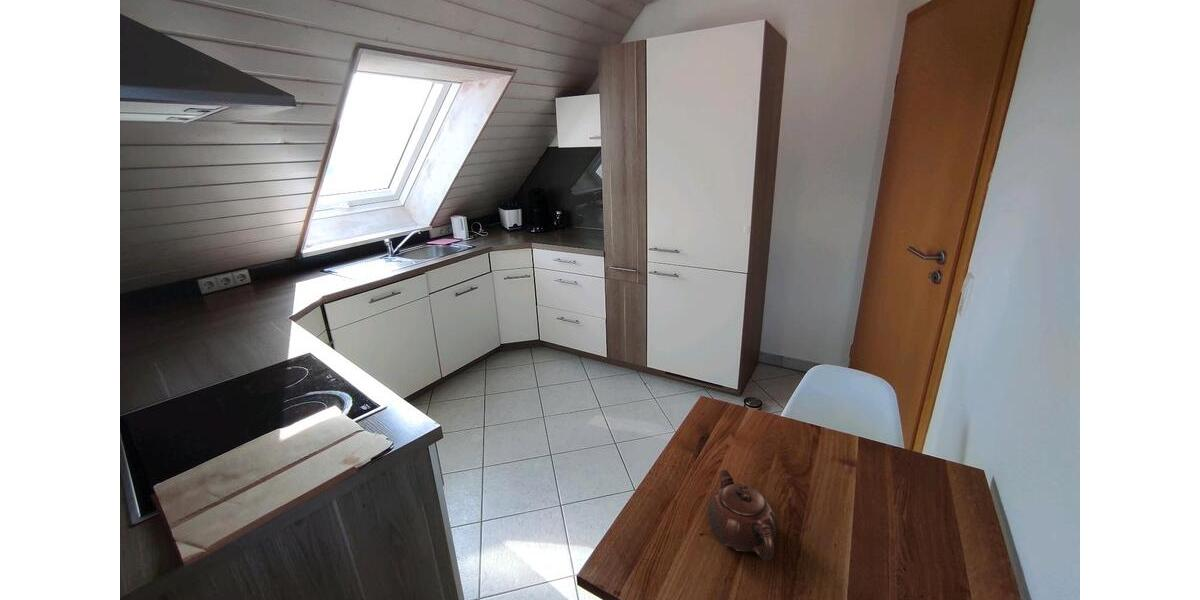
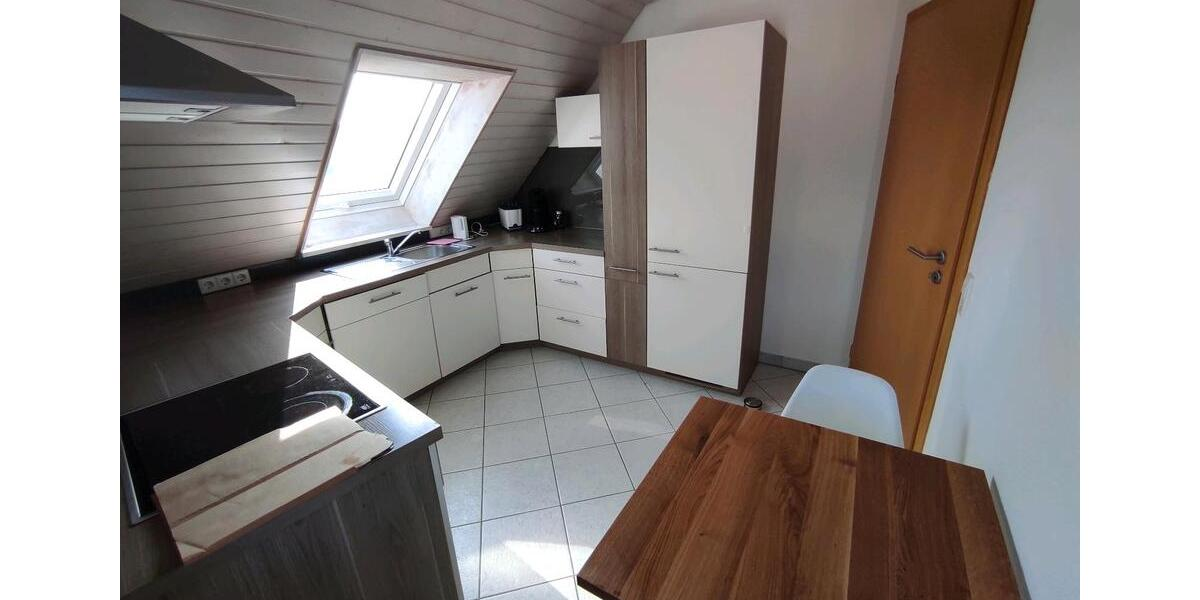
- teapot [707,469,778,561]
